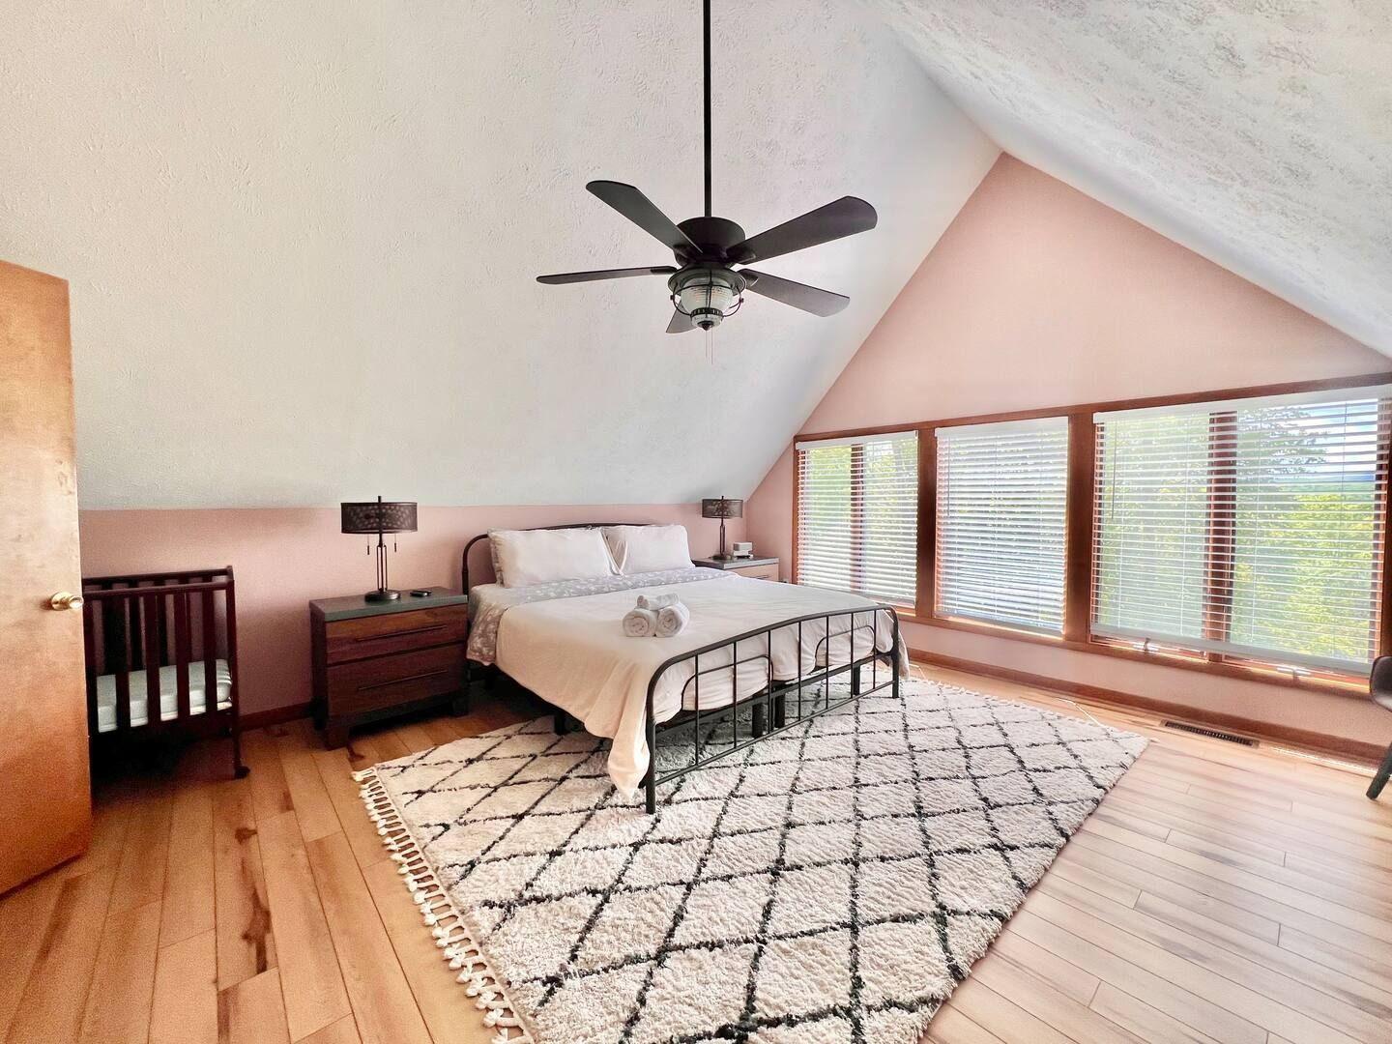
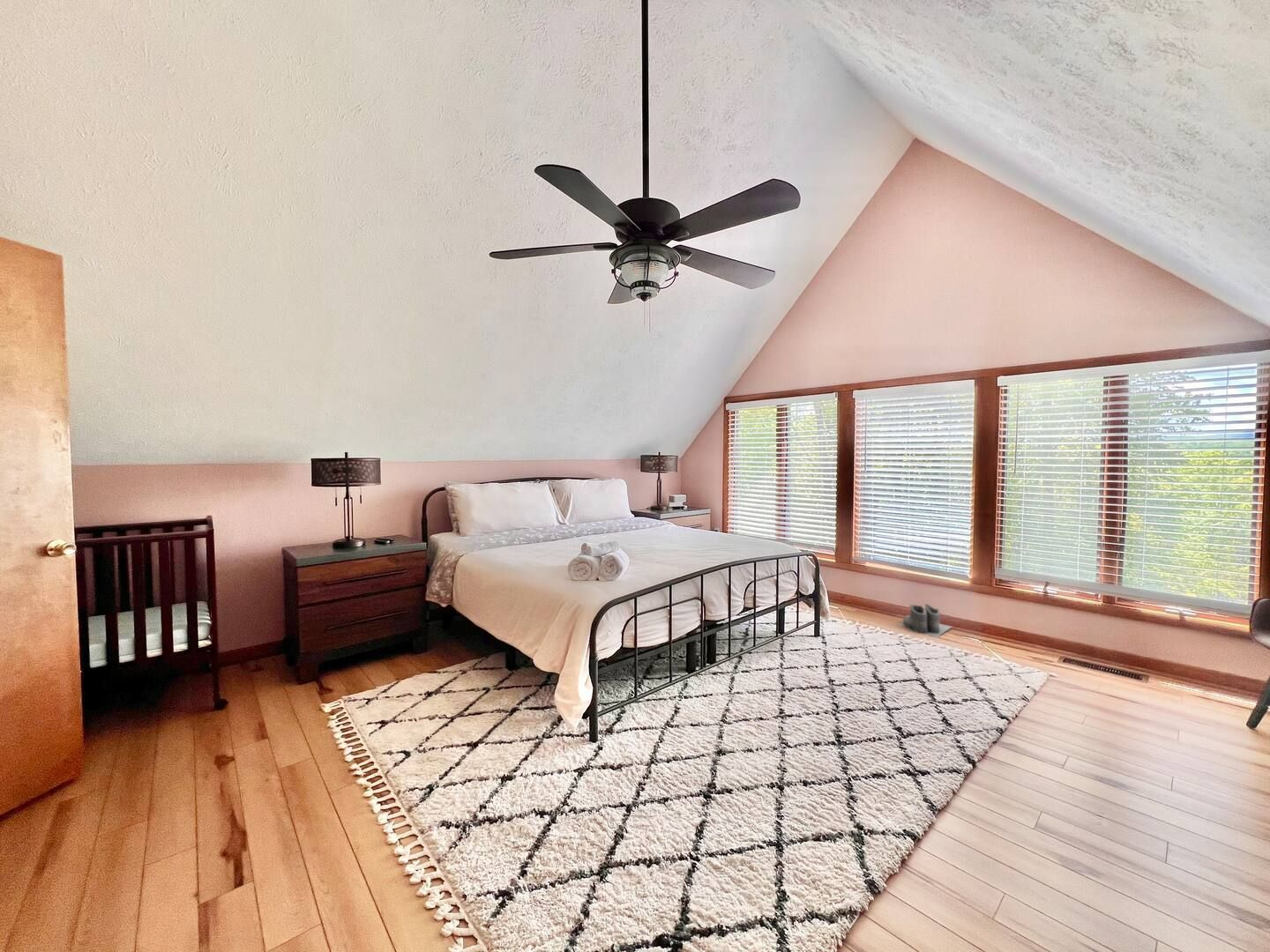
+ boots [897,603,953,638]
